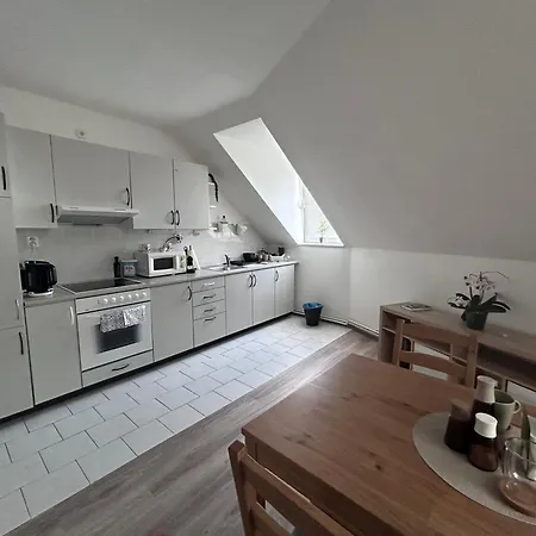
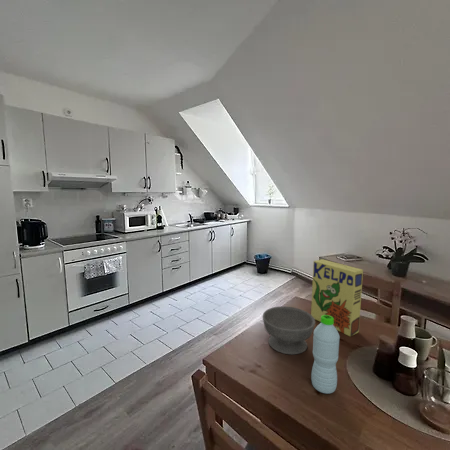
+ cereal box [310,258,364,337]
+ water bottle [310,315,341,394]
+ bowl [261,305,316,355]
